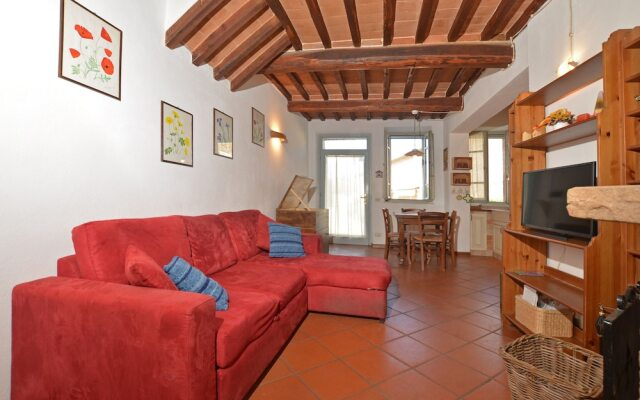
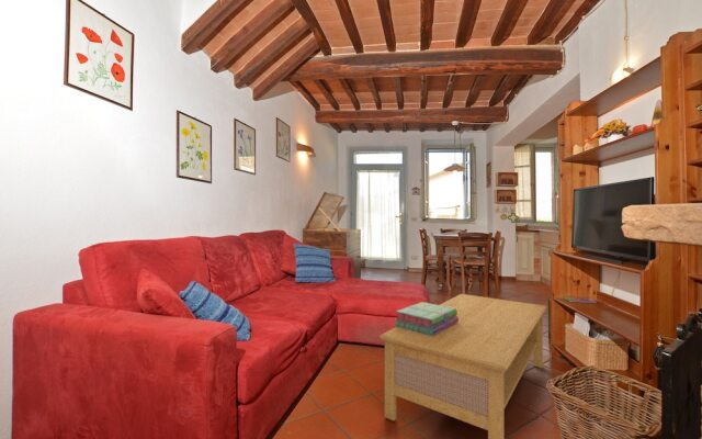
+ coffee table [378,293,548,439]
+ stack of books [393,301,458,336]
